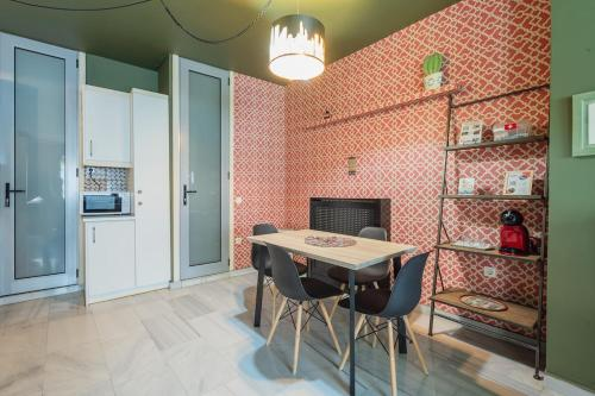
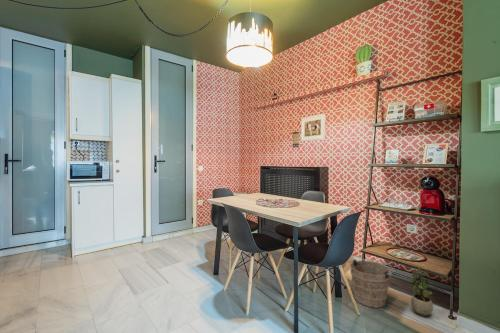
+ potted plant [410,268,434,318]
+ bucket [349,258,395,309]
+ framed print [300,113,326,142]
